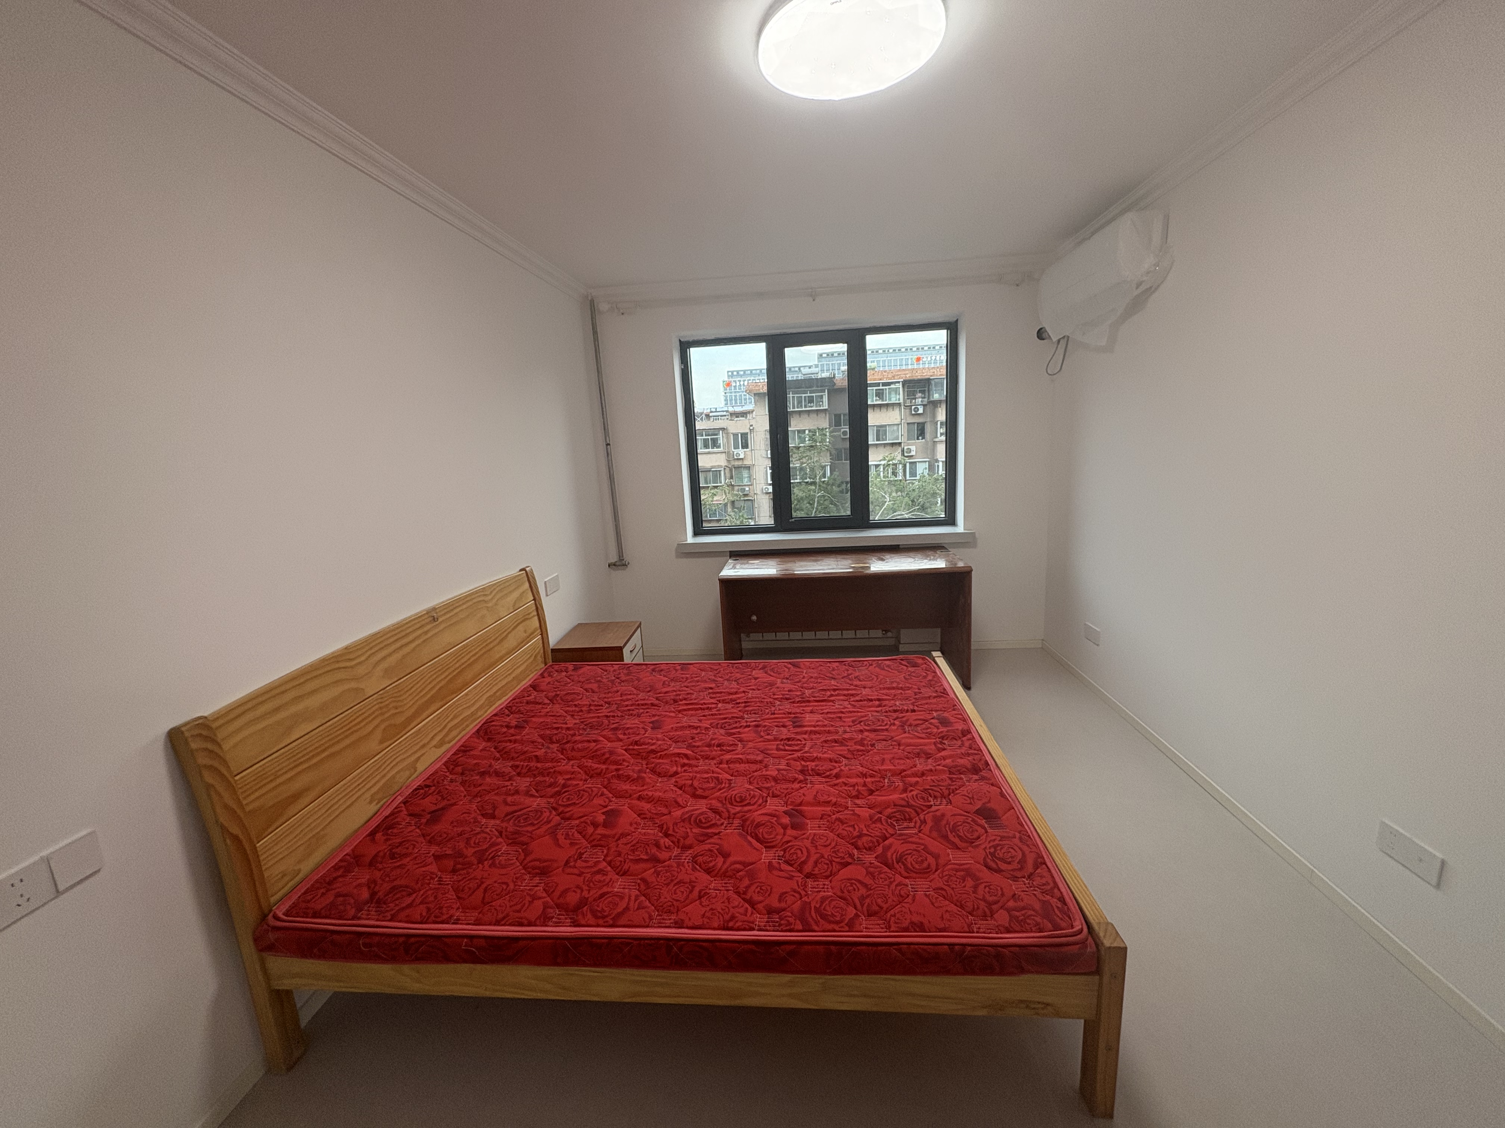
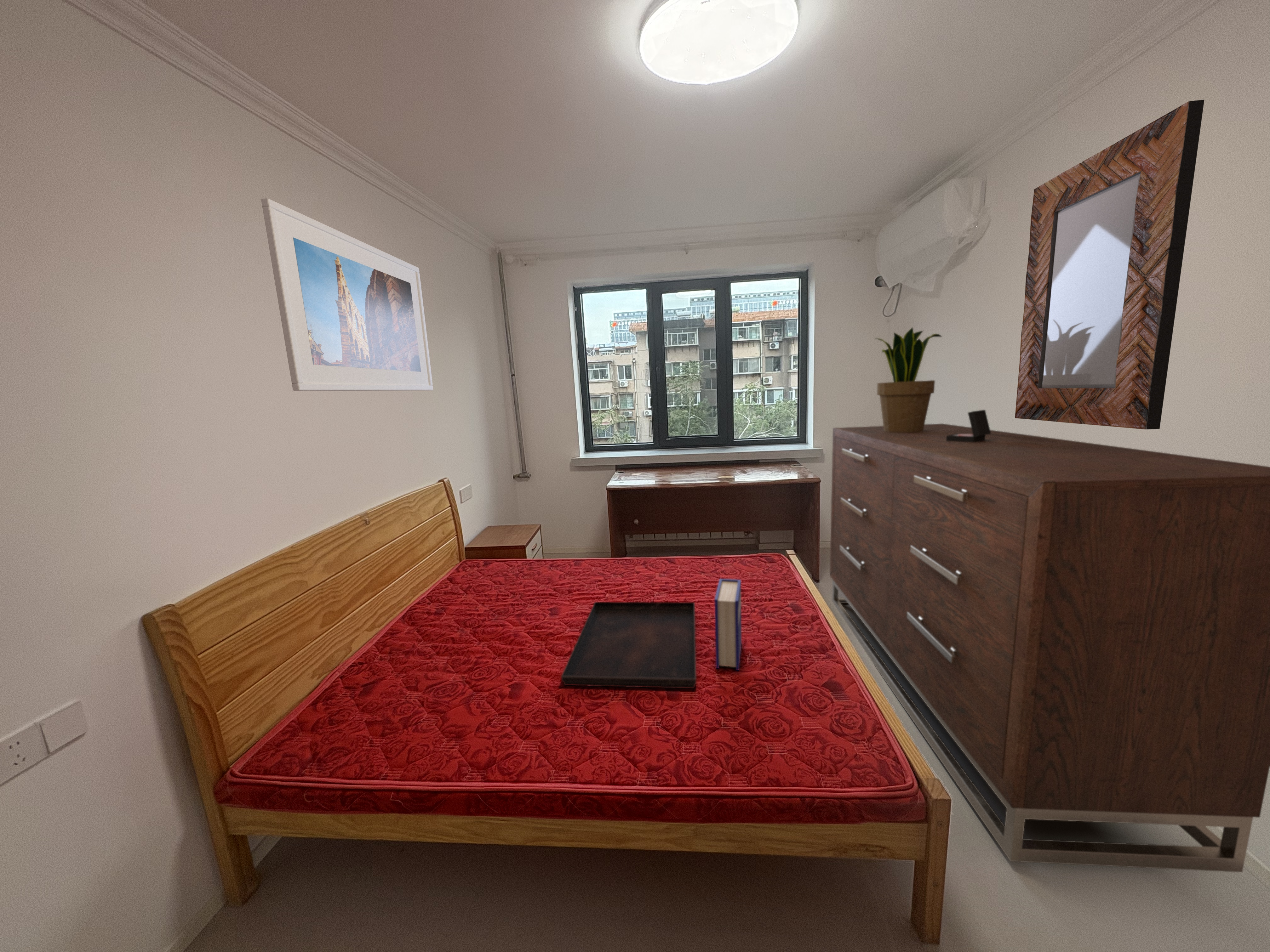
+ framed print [261,198,433,391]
+ dresser [829,423,1270,873]
+ hardback book [714,578,742,671]
+ serving tray [561,602,697,689]
+ jewelry box [946,409,991,442]
+ potted plant [874,327,943,433]
+ home mirror [1015,99,1205,430]
